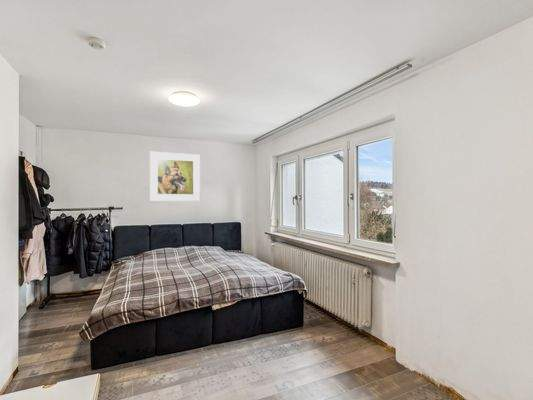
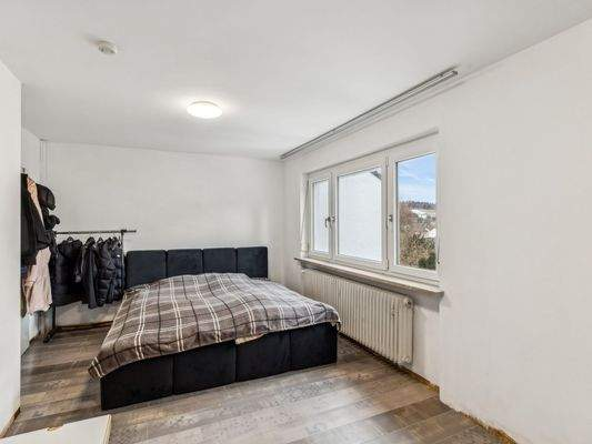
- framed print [149,151,201,202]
